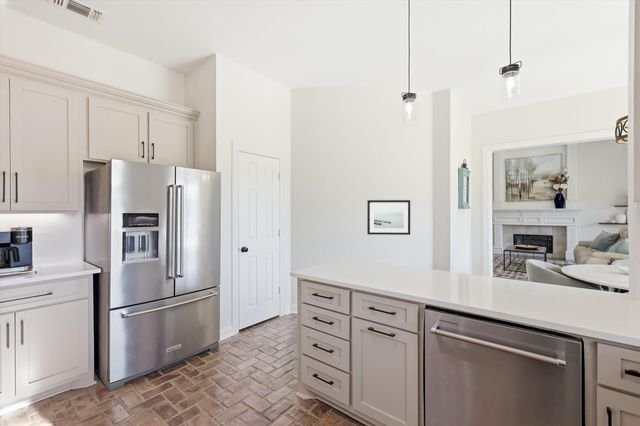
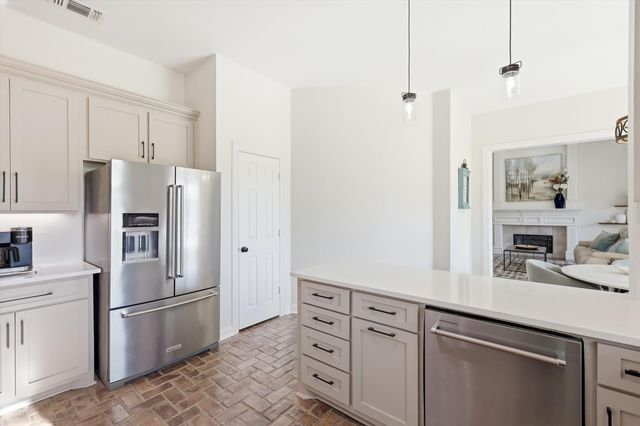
- wall art [366,199,411,236]
